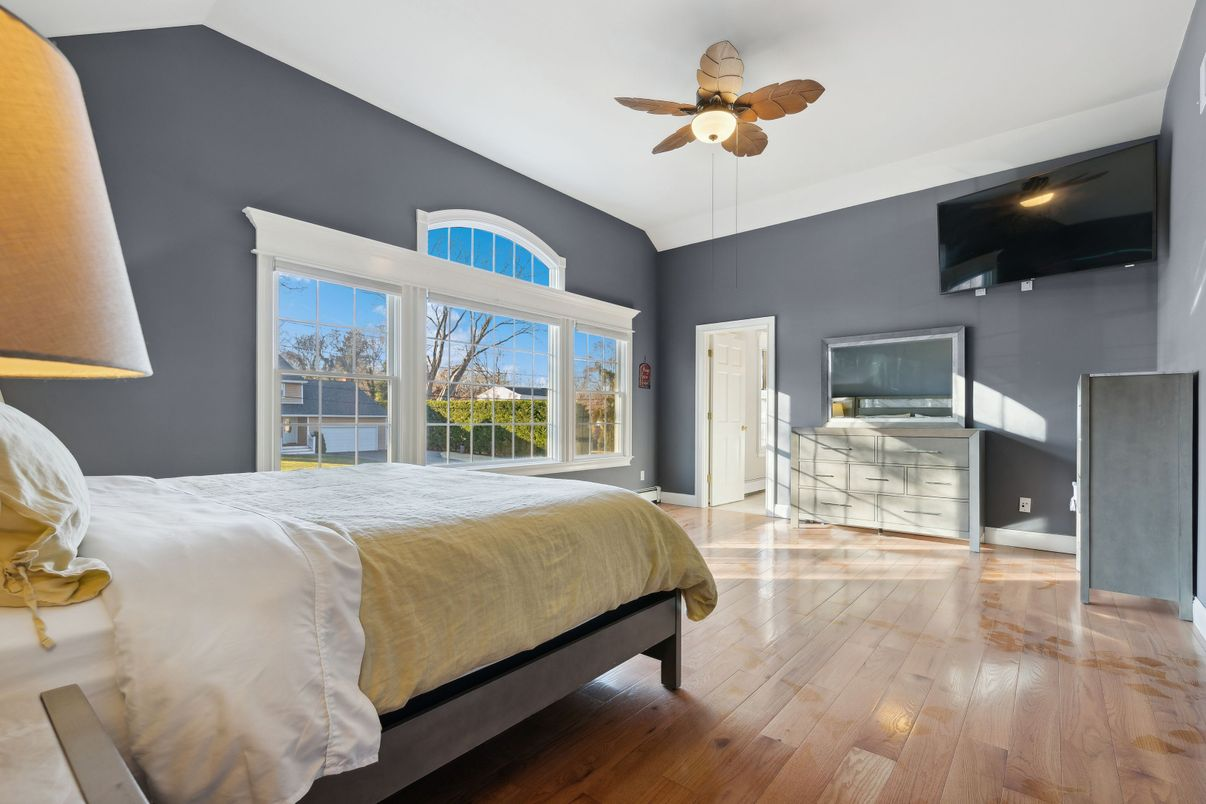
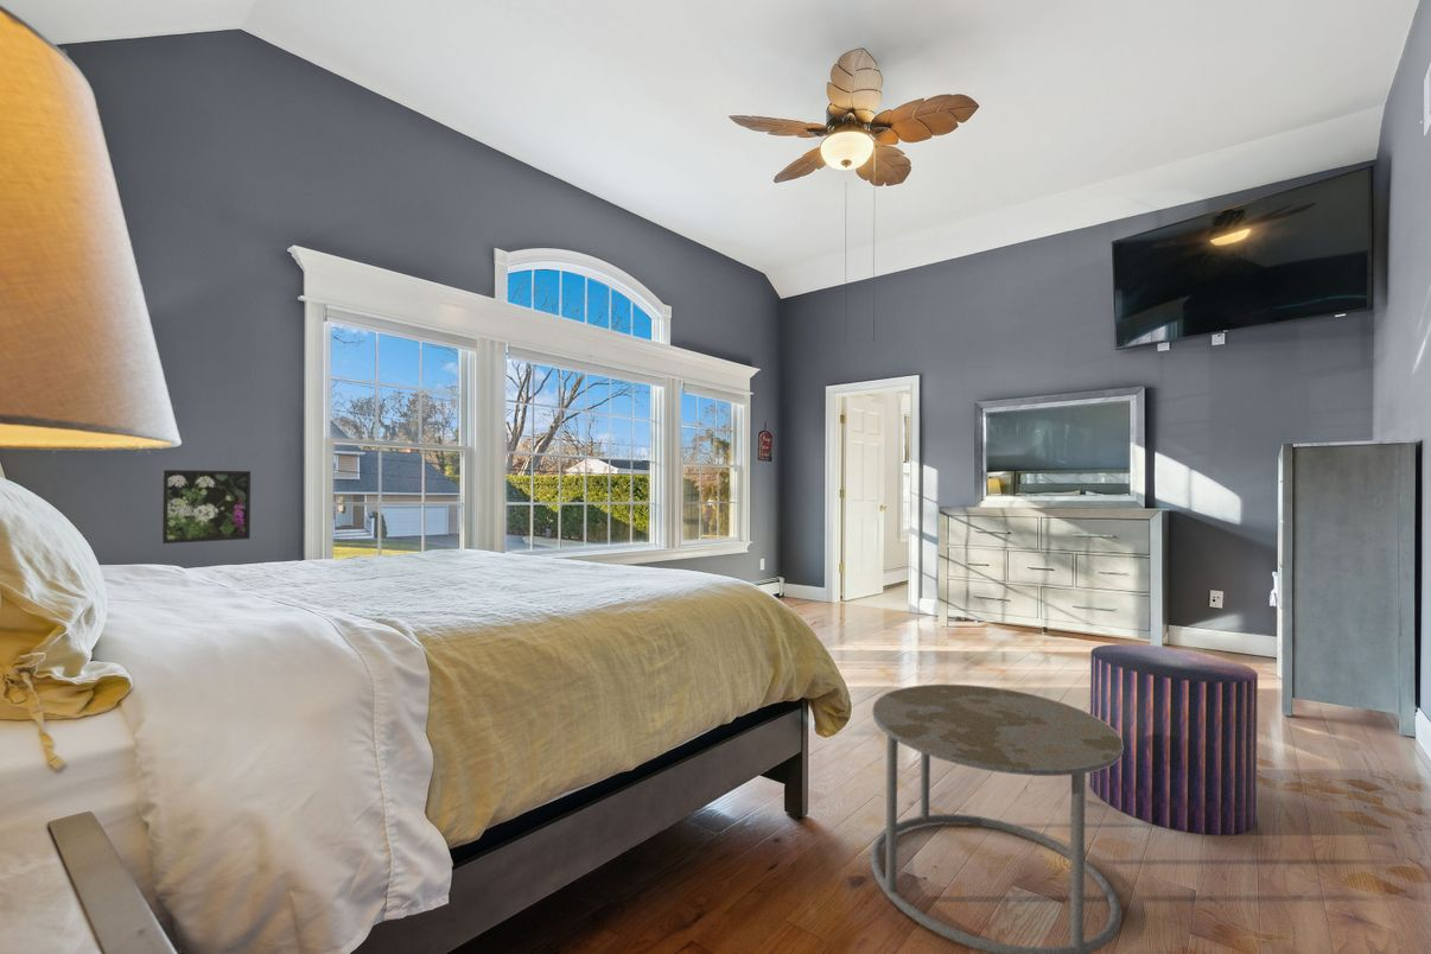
+ stool [1088,643,1259,837]
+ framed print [160,469,252,545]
+ side table [870,683,1124,954]
